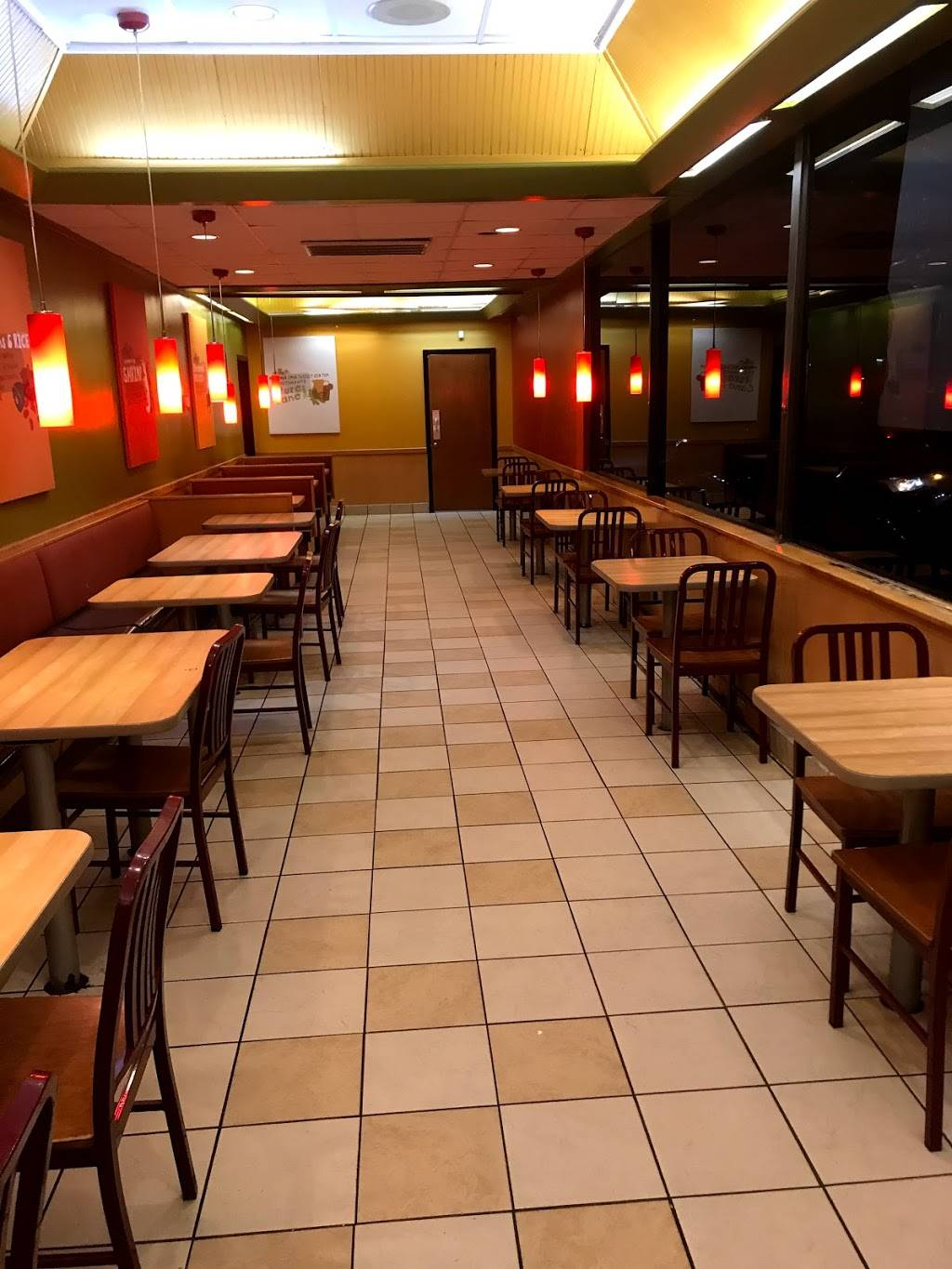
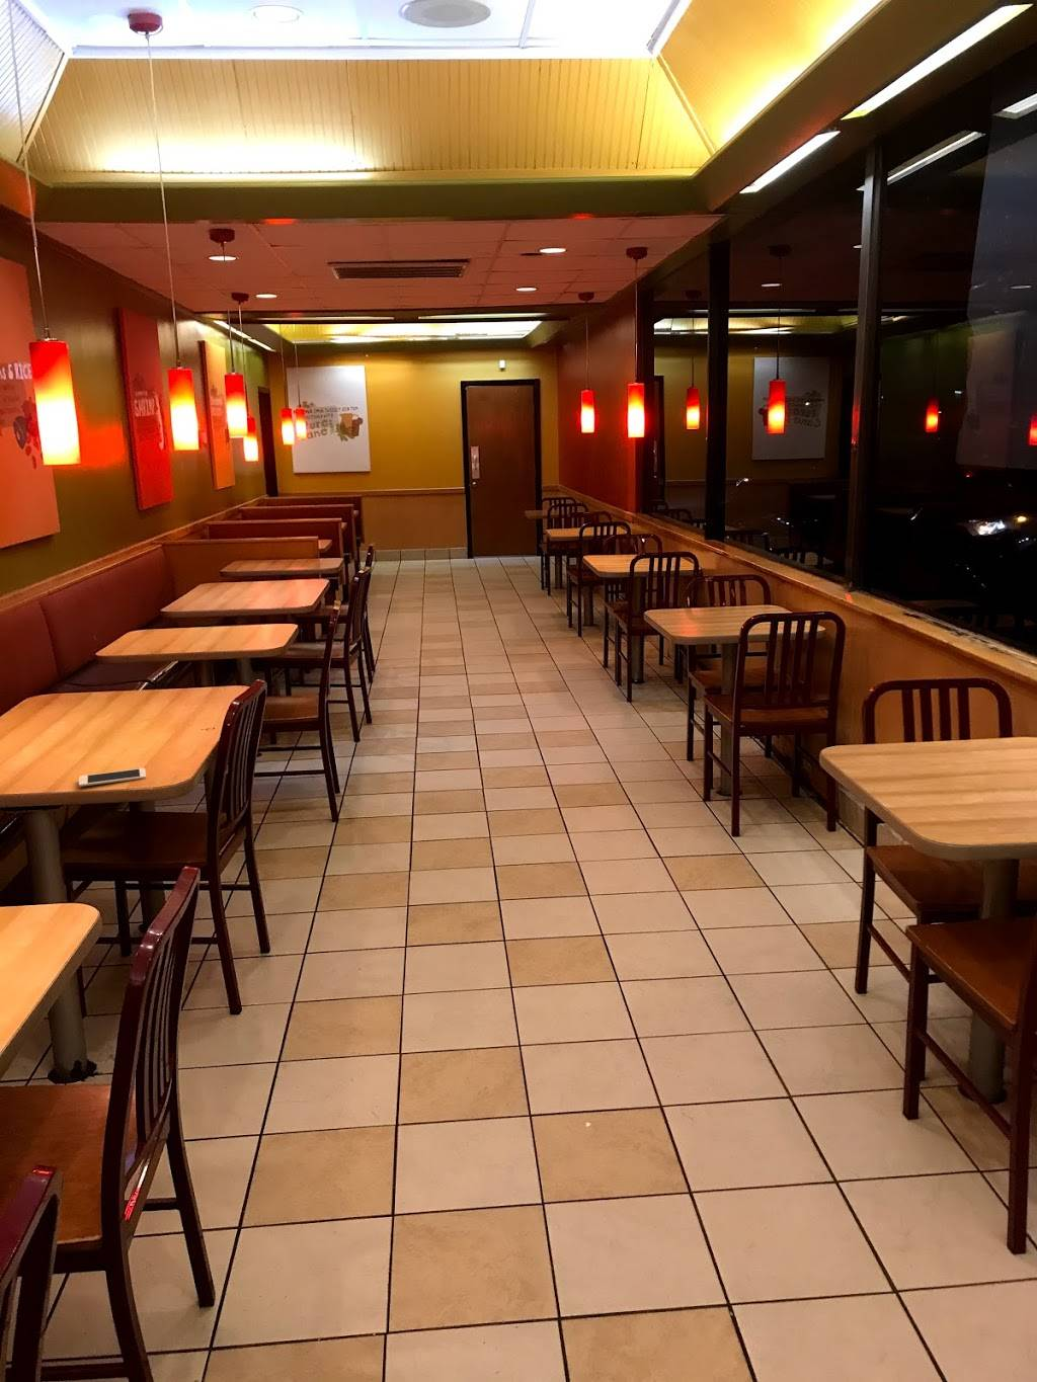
+ cell phone [78,768,147,787]
